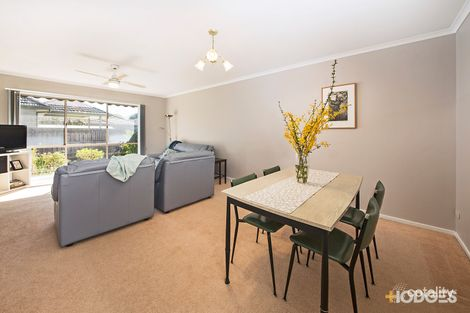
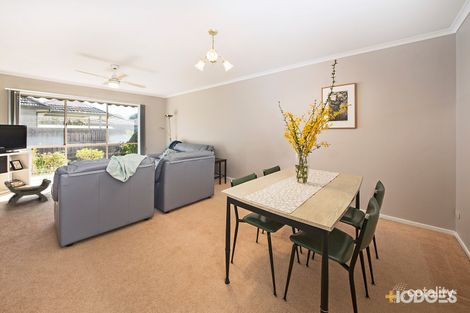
+ stool [3,178,52,207]
